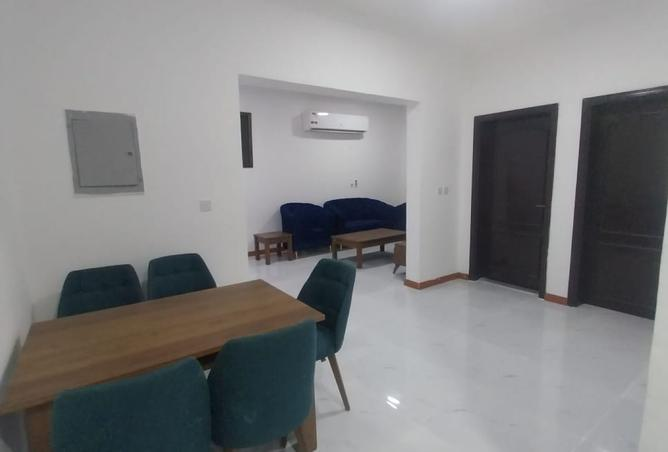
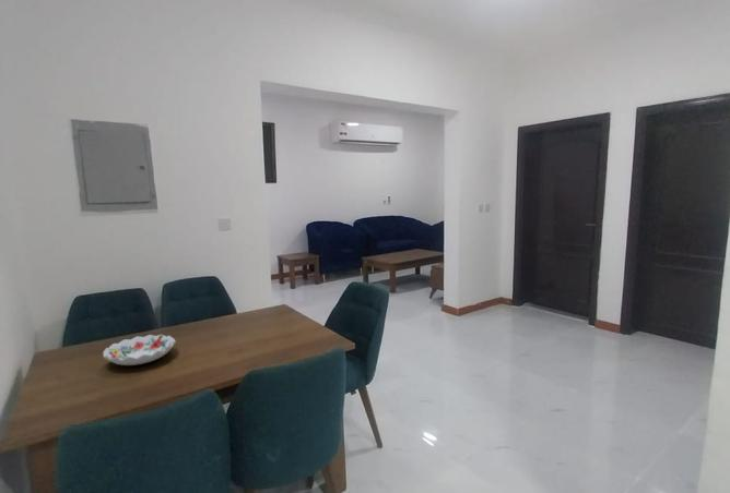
+ decorative bowl [102,334,177,366]
